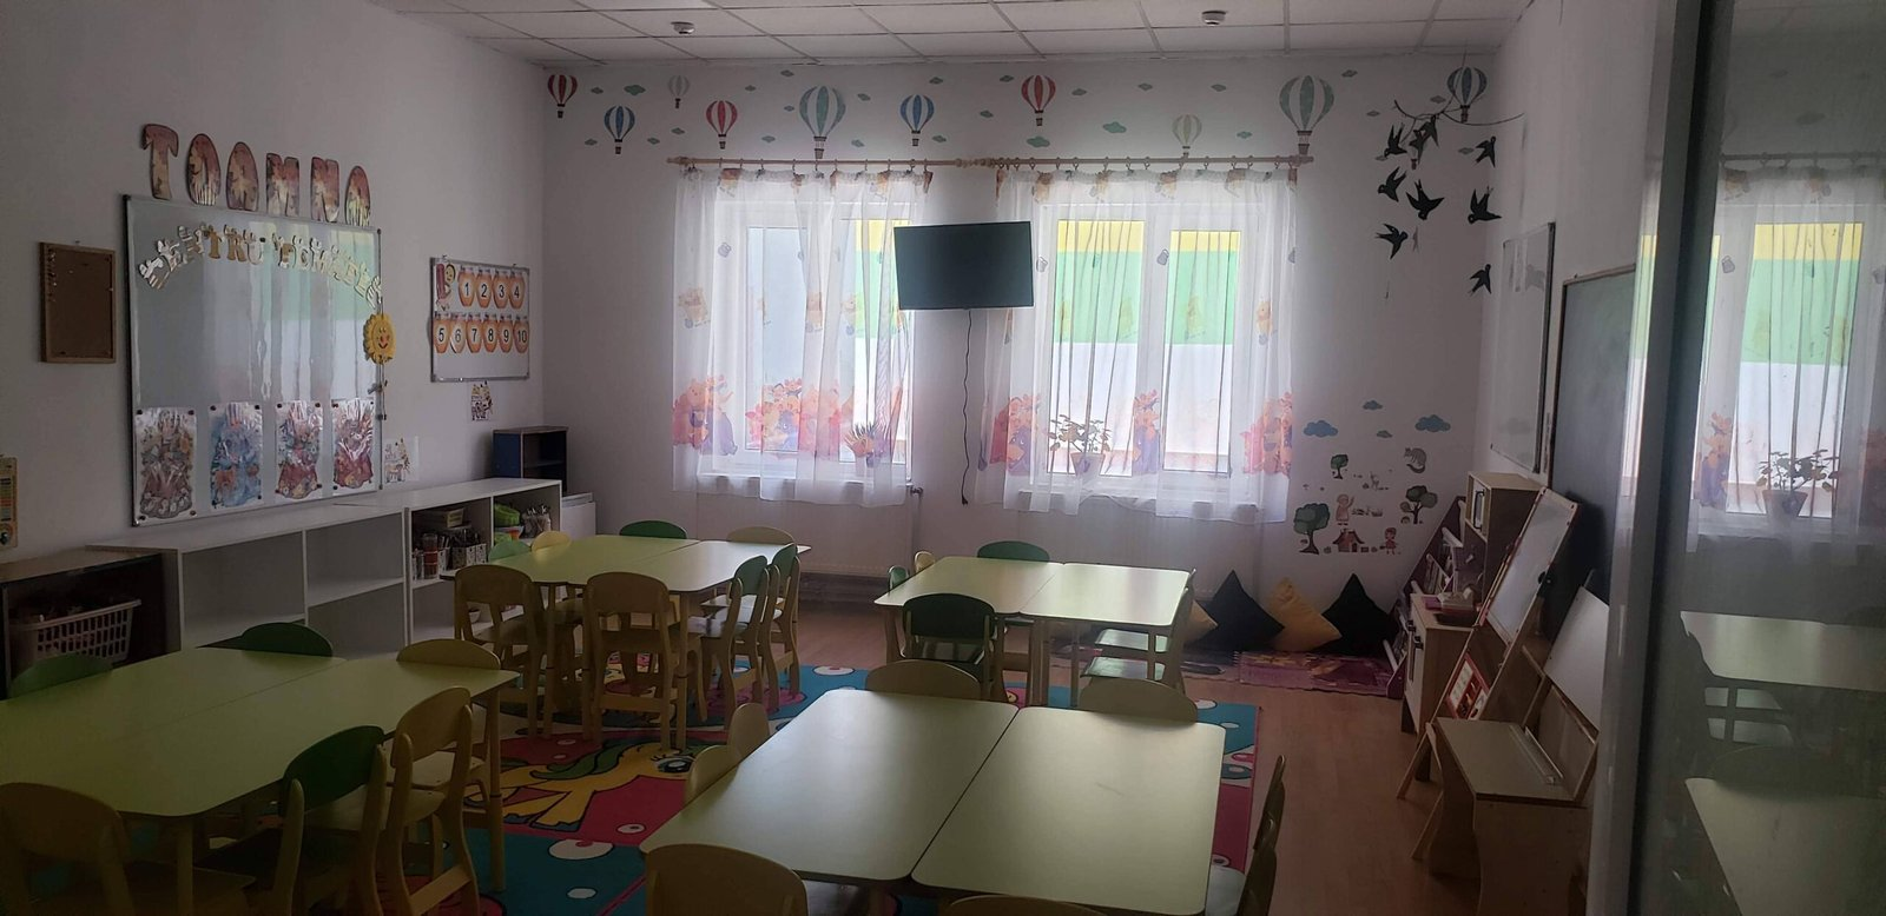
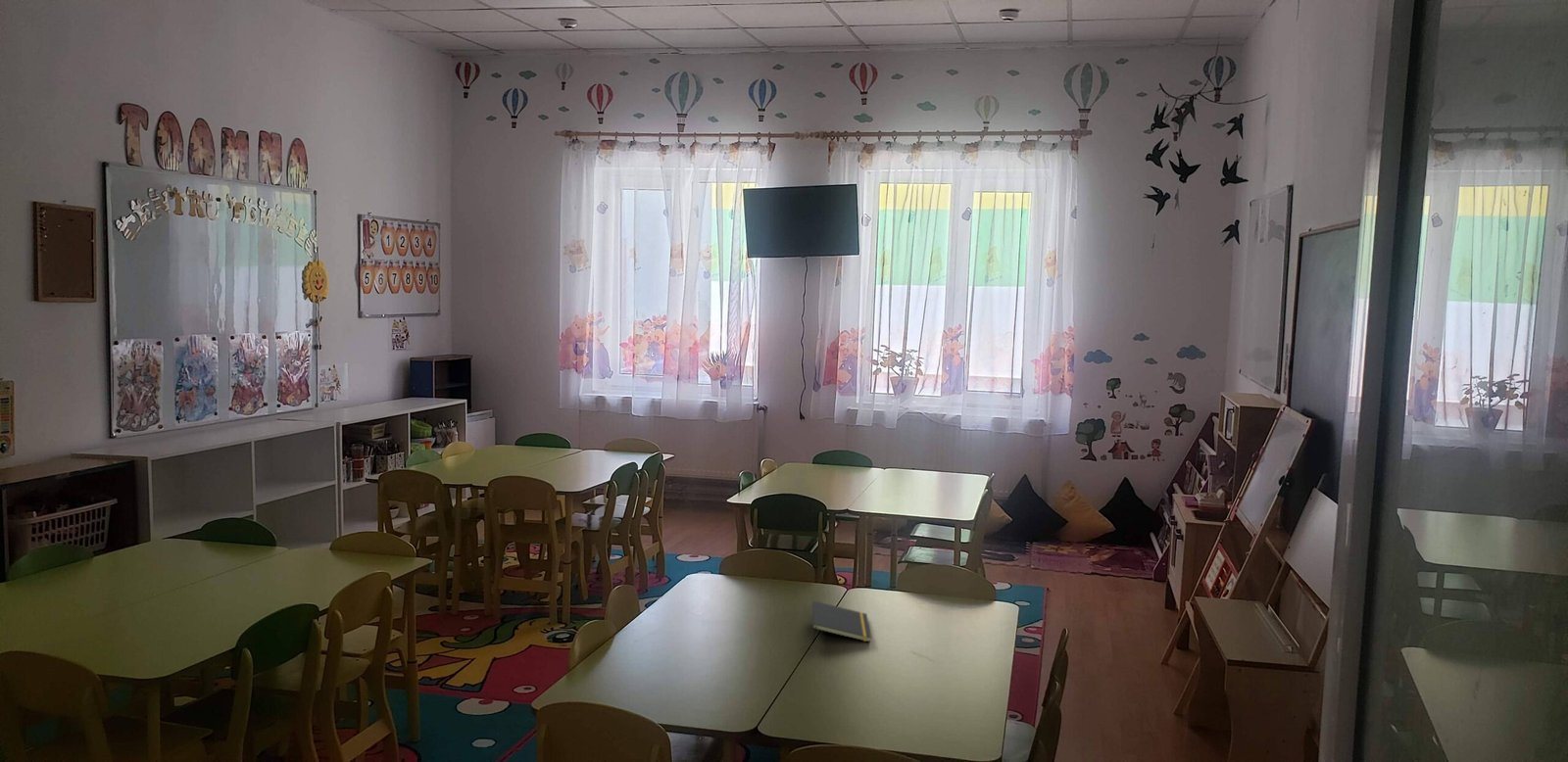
+ notepad [811,600,872,643]
